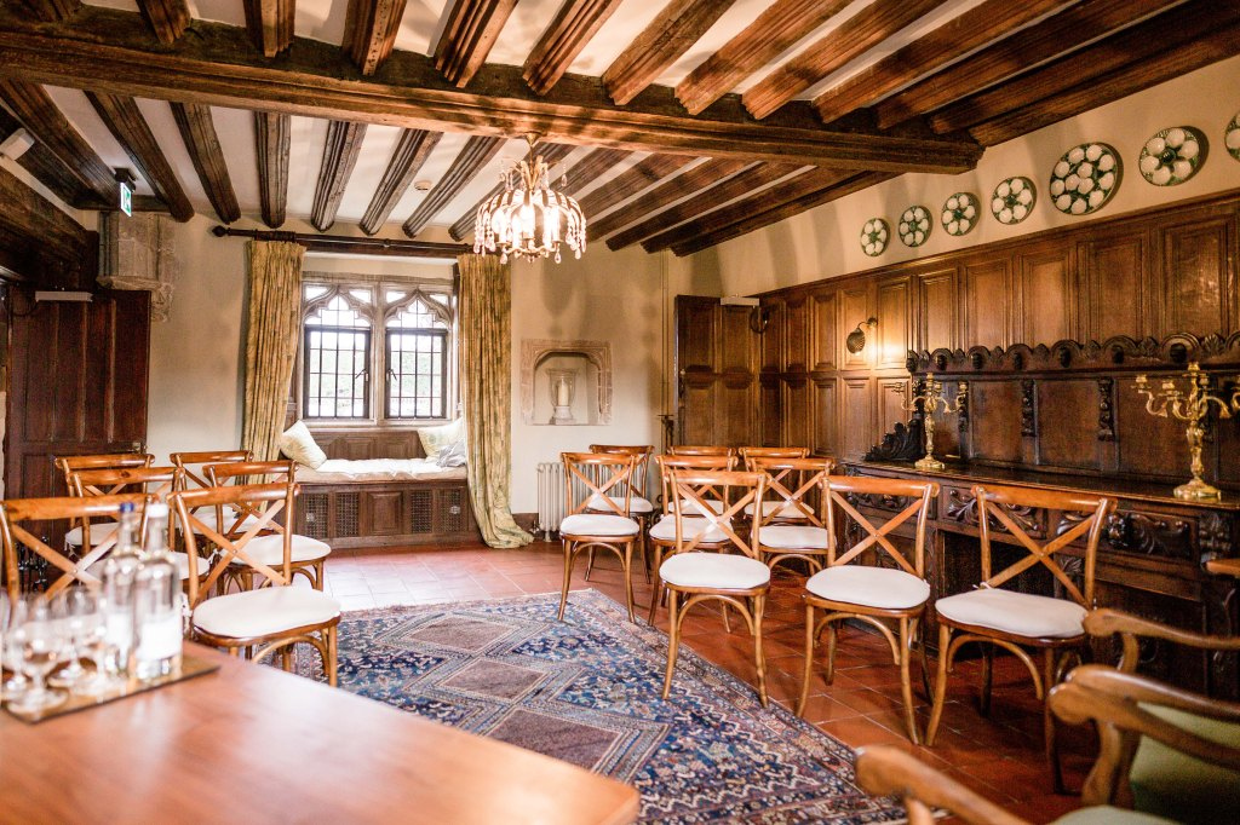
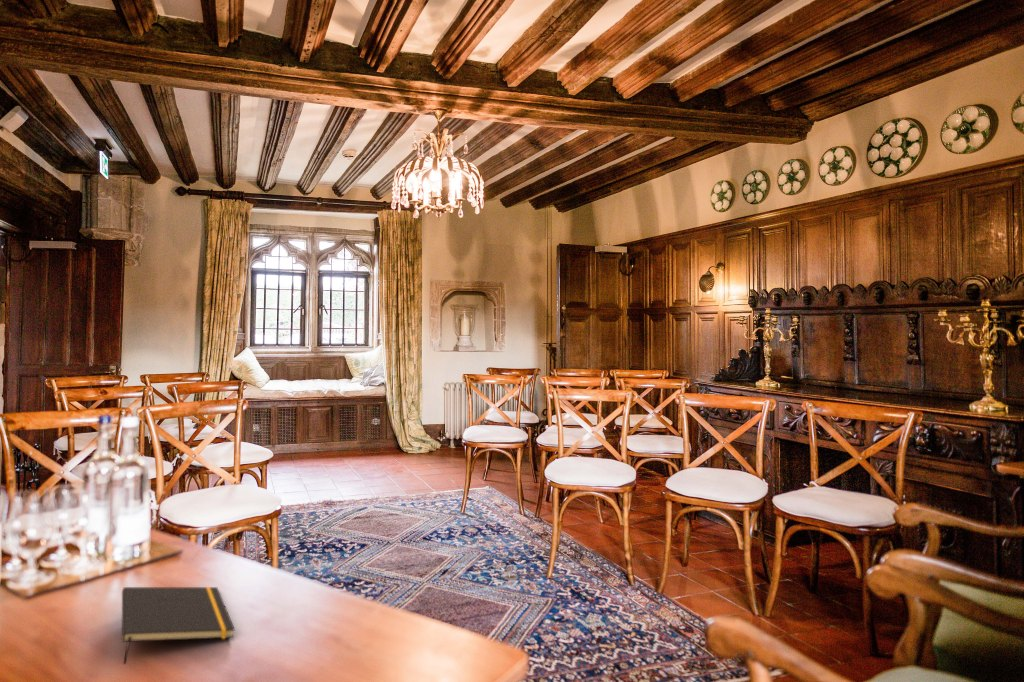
+ notepad [121,586,236,665]
